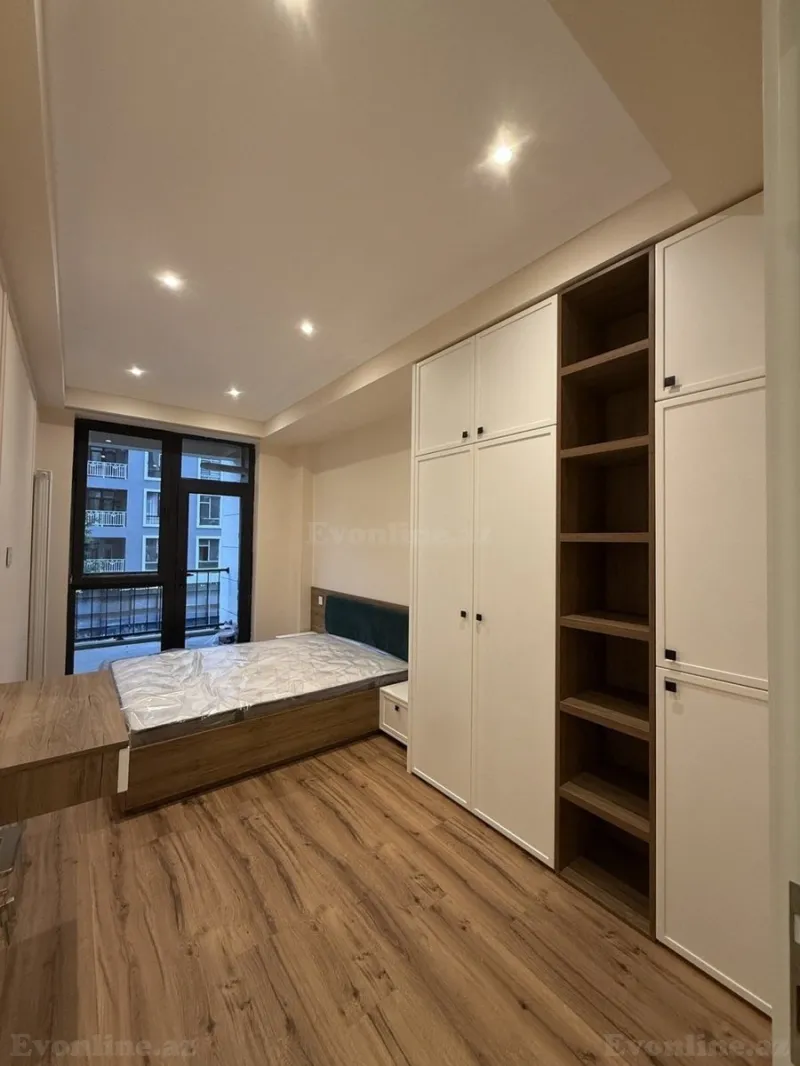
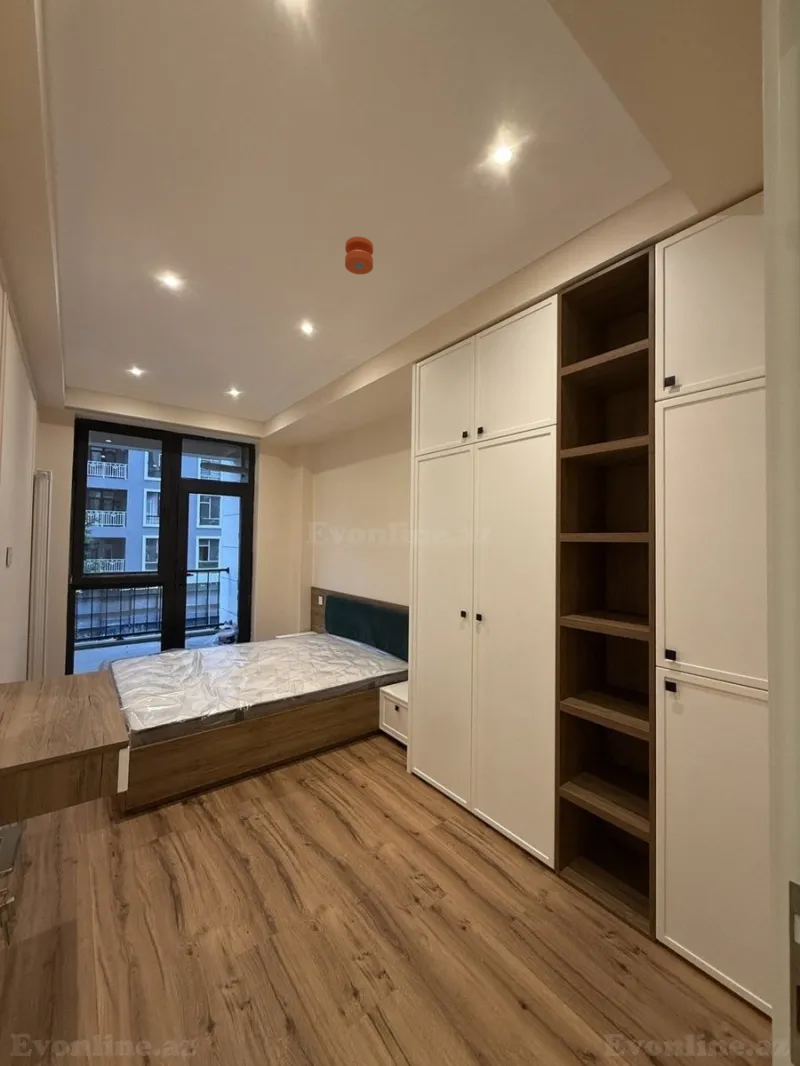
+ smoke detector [344,236,374,275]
